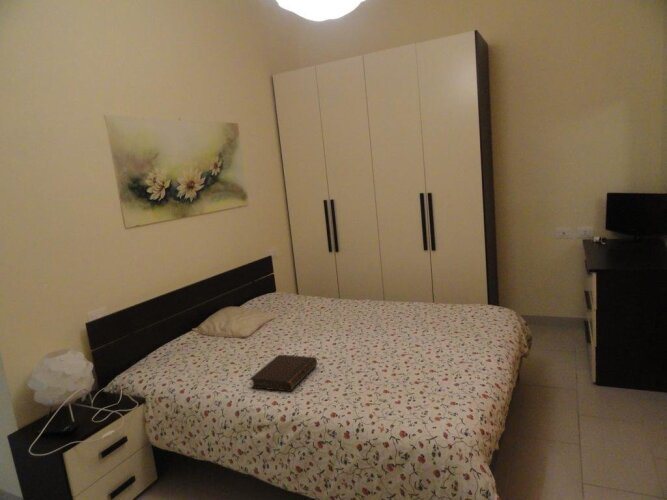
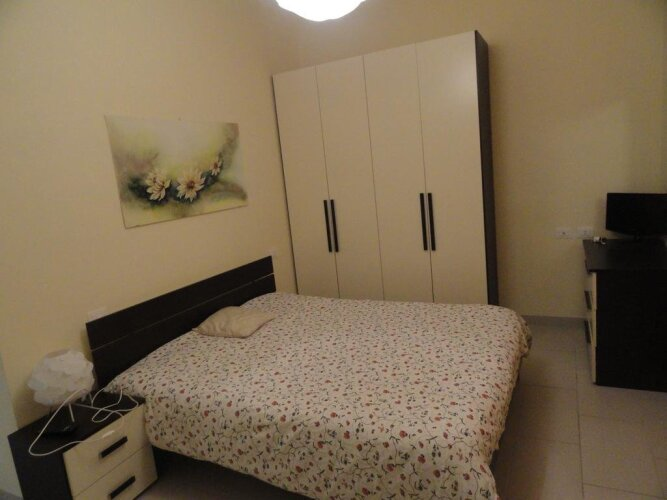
- book [249,354,318,393]
